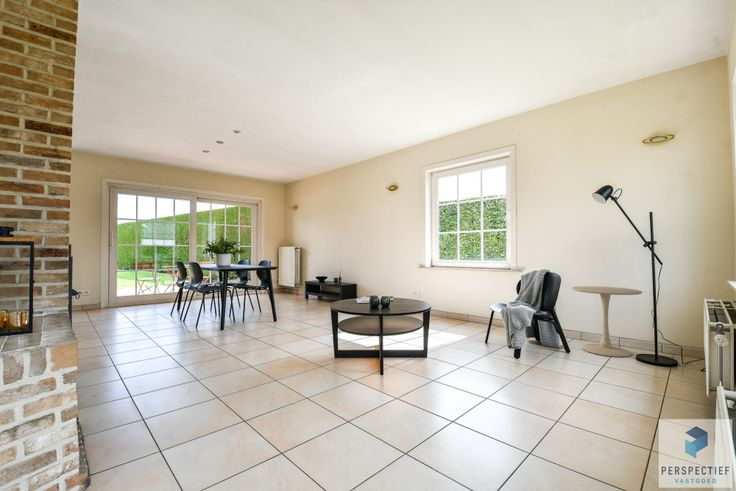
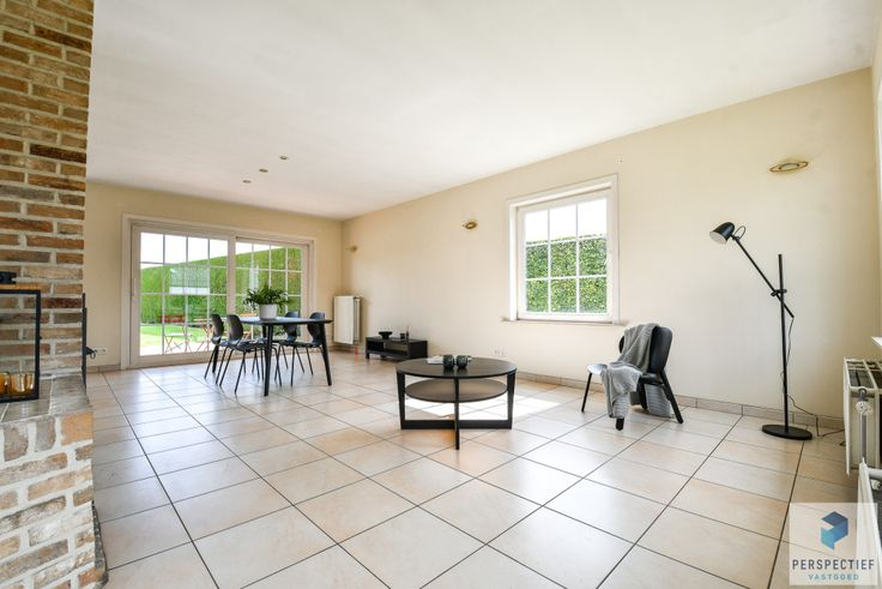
- side table [571,285,643,358]
